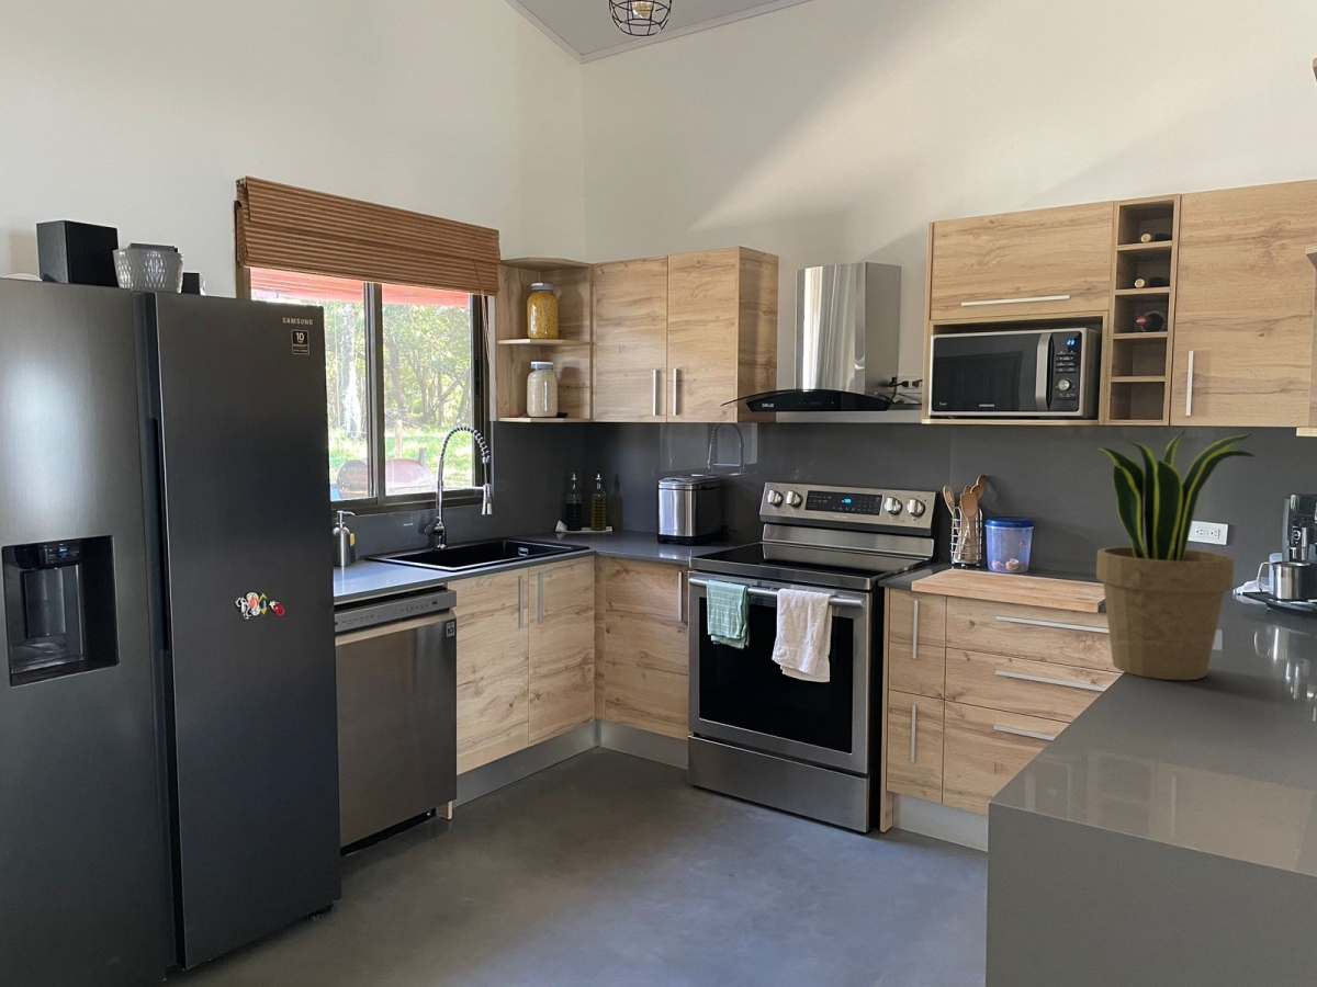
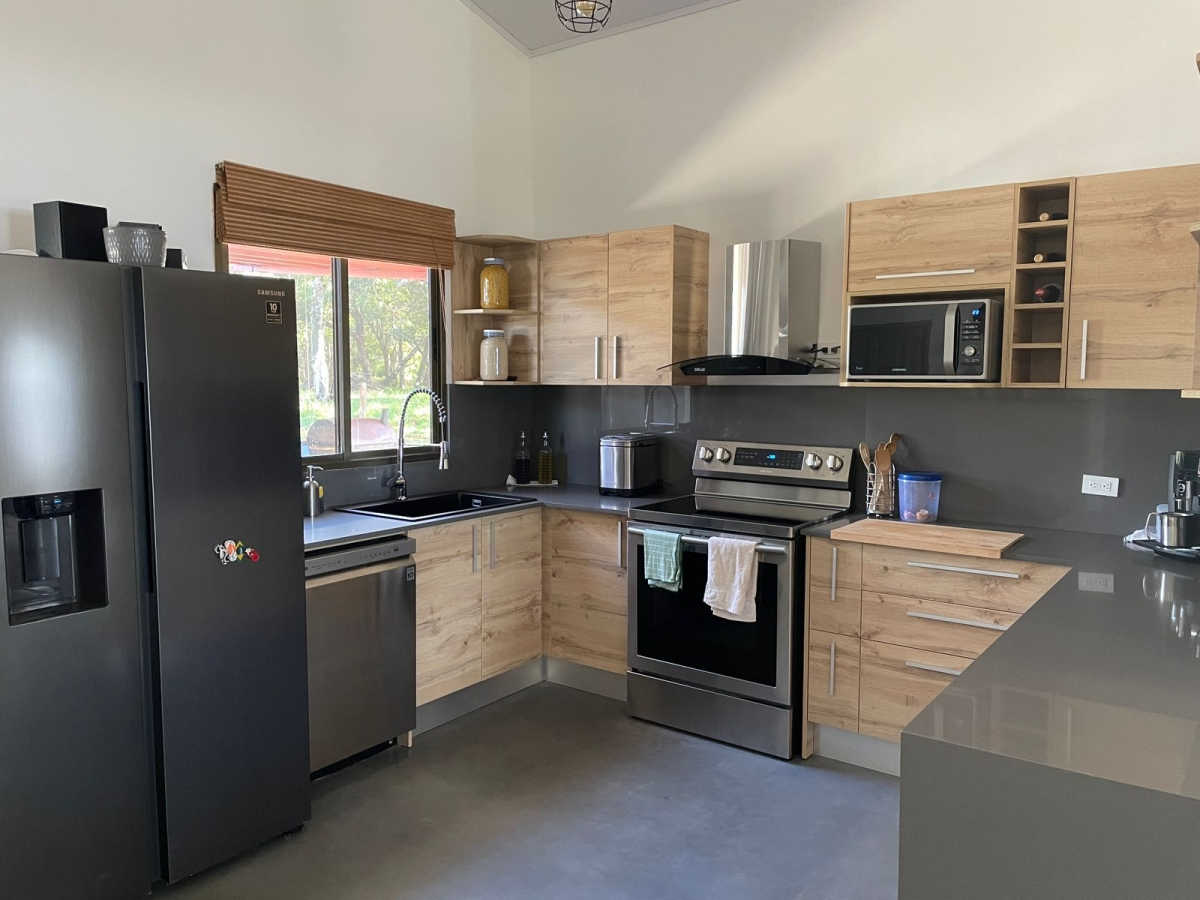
- potted plant [1094,427,1258,681]
